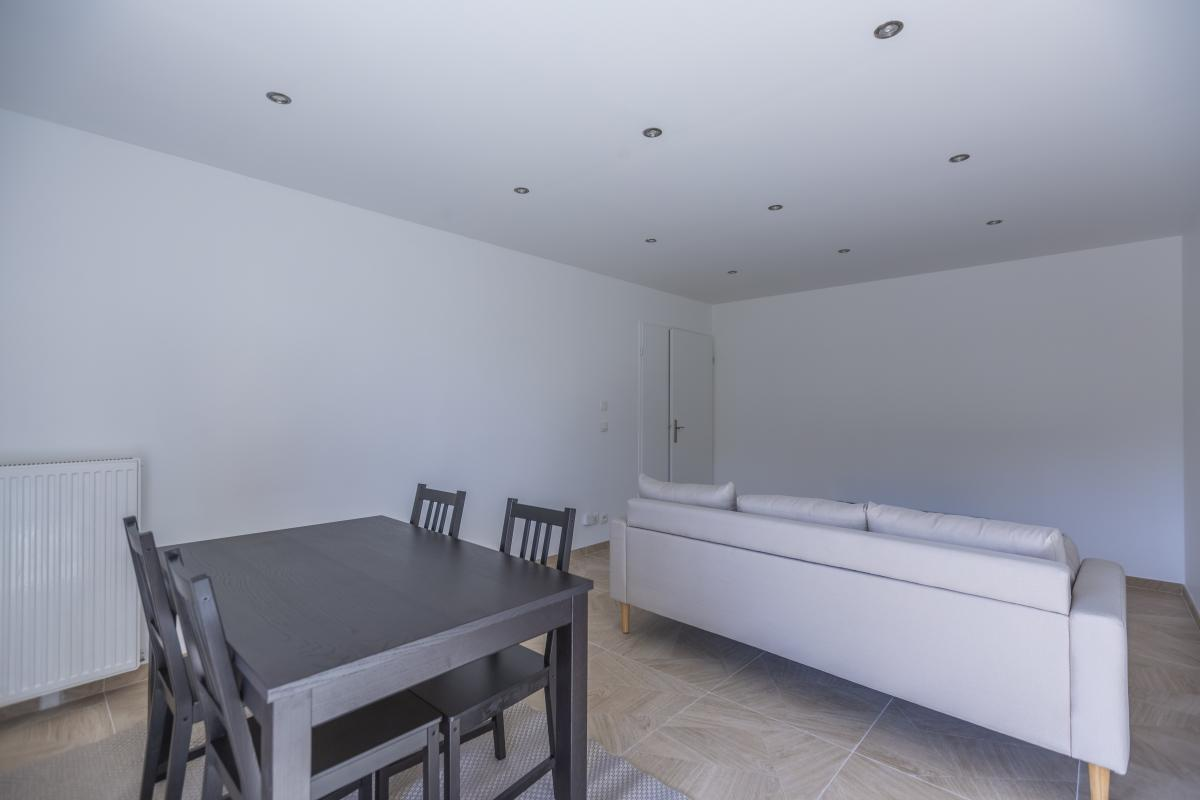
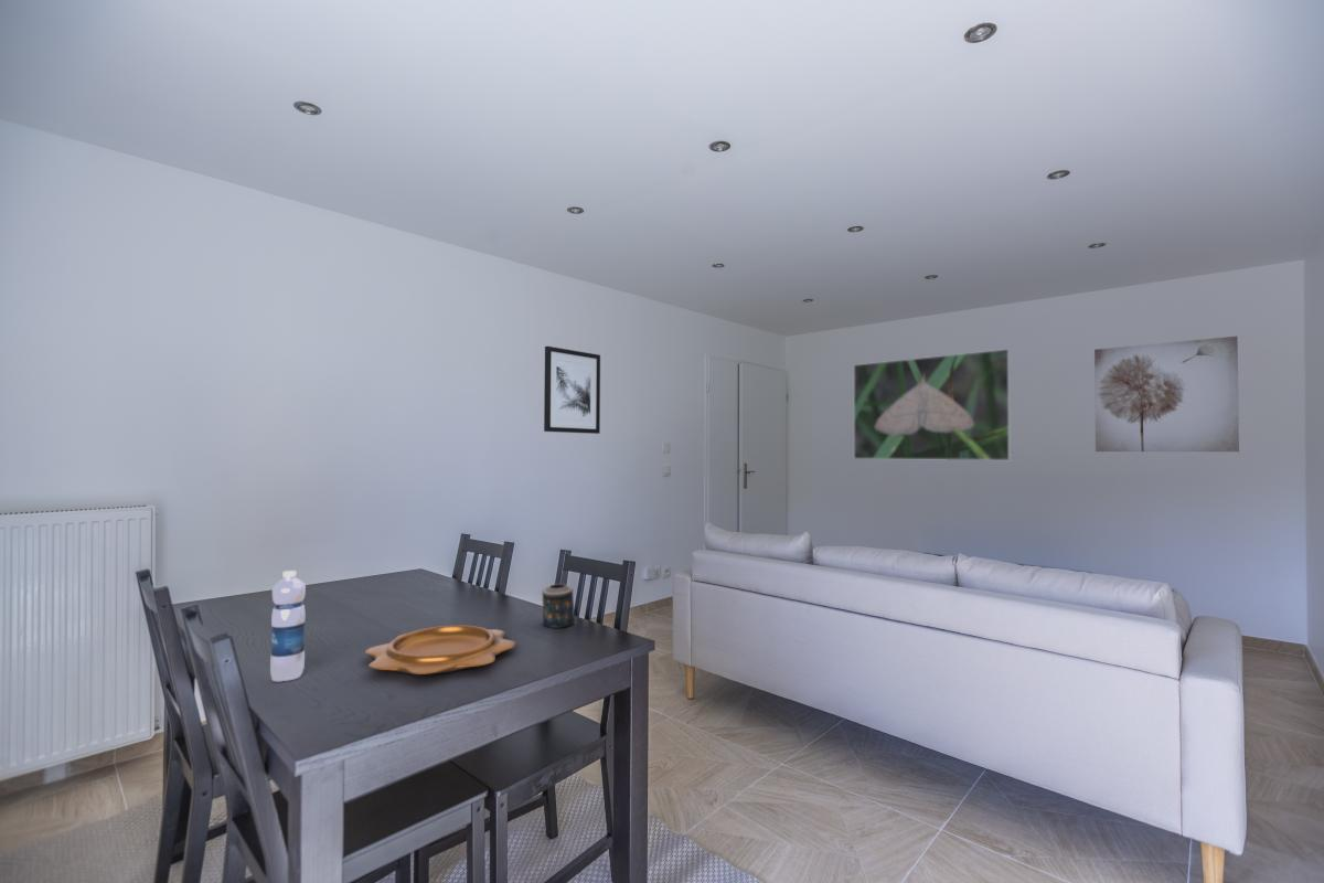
+ wall art [1093,336,1240,453]
+ decorative bowl [364,625,517,675]
+ candle [541,583,577,629]
+ water bottle [269,570,307,682]
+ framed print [853,348,1012,461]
+ wall art [543,345,601,435]
